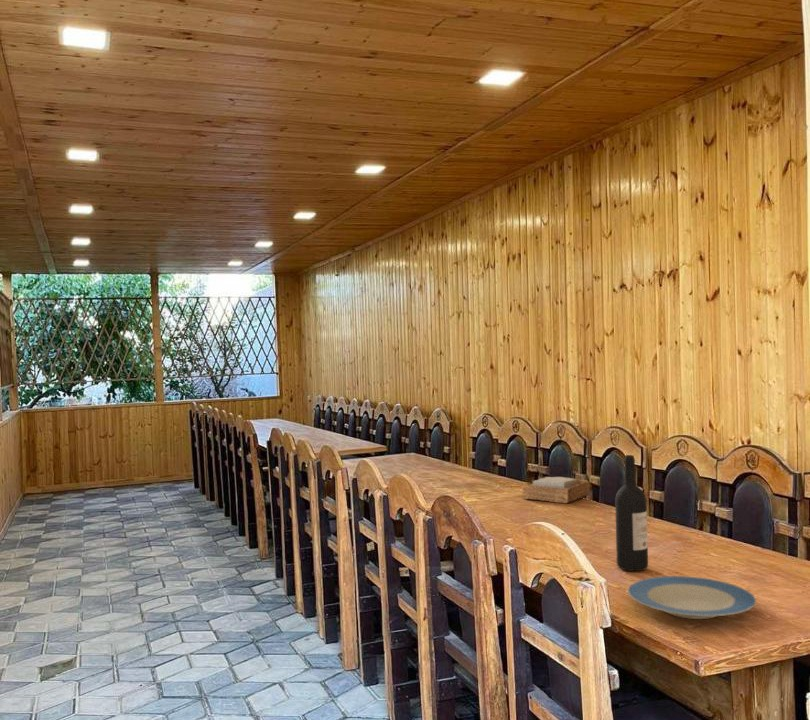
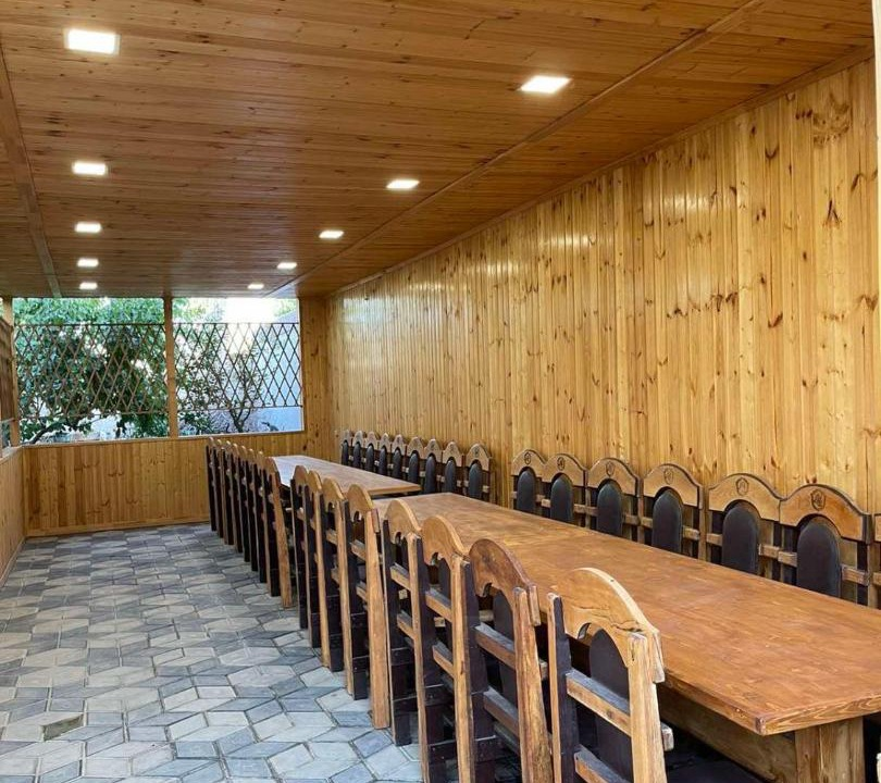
- wine bottle [614,454,649,572]
- plate [627,575,758,620]
- napkin holder [522,476,590,505]
